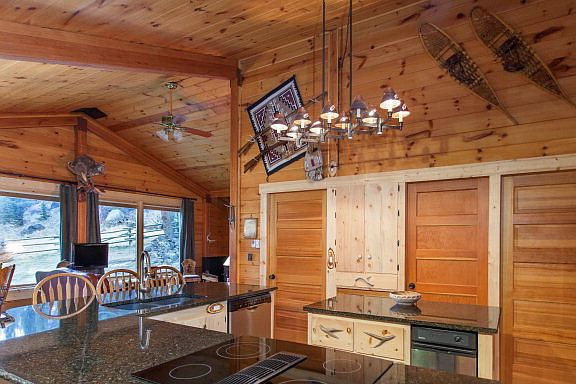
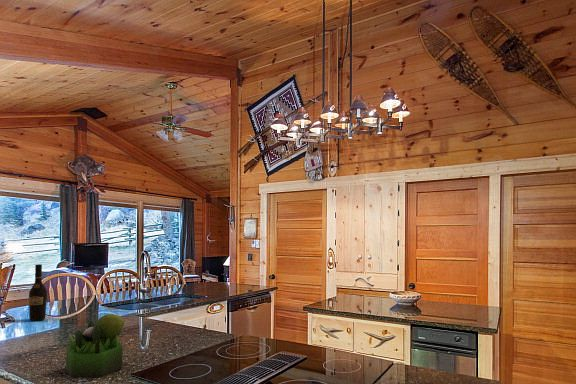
+ wine bottle [28,263,48,322]
+ plant [65,313,126,379]
